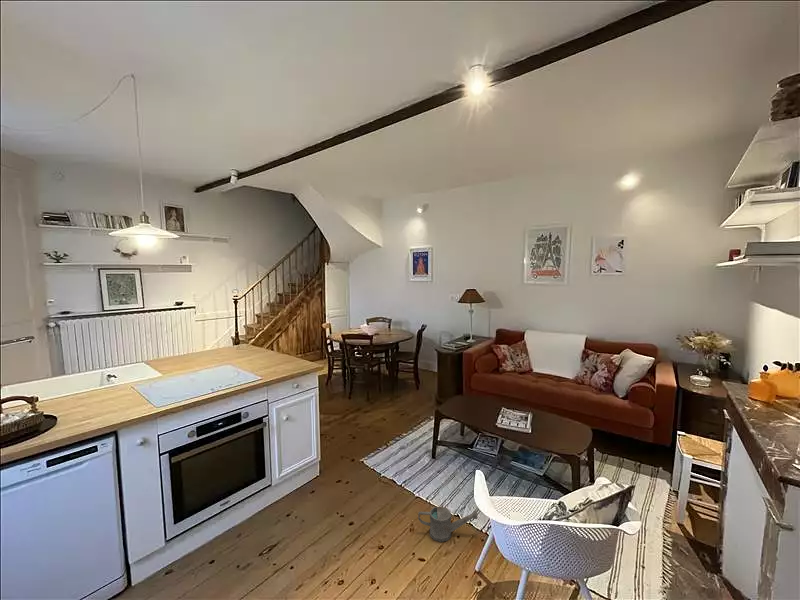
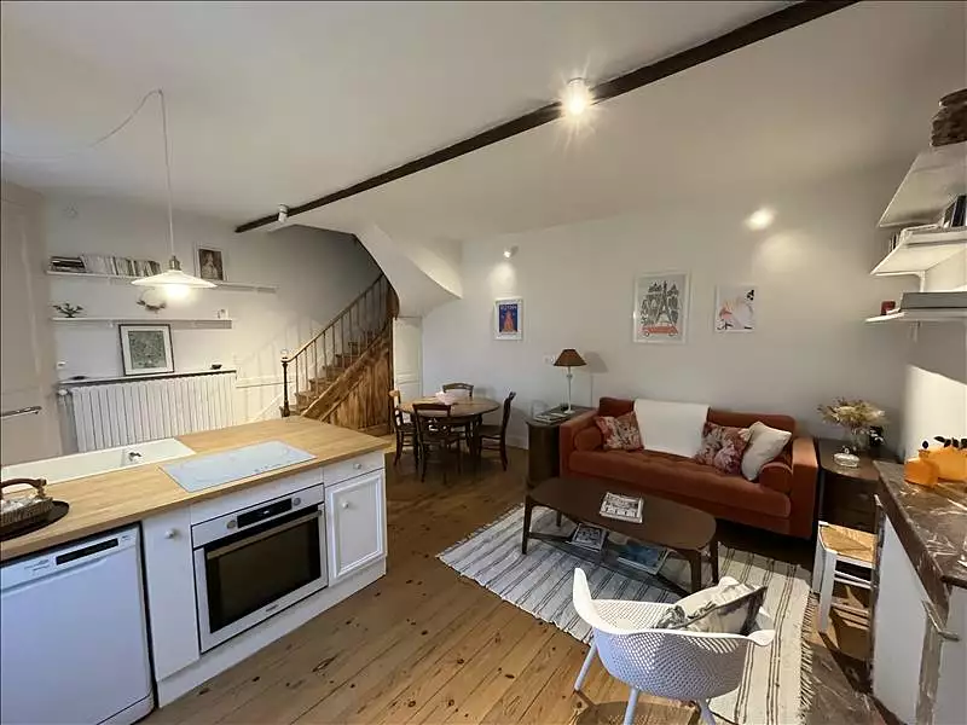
- watering can [417,505,479,543]
